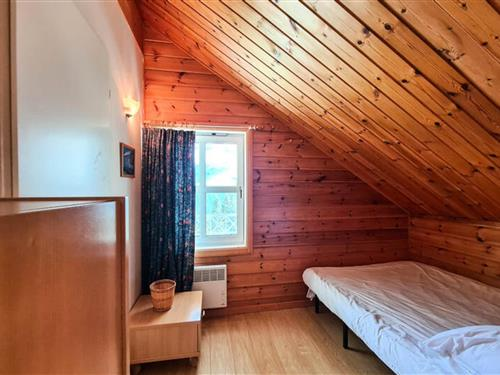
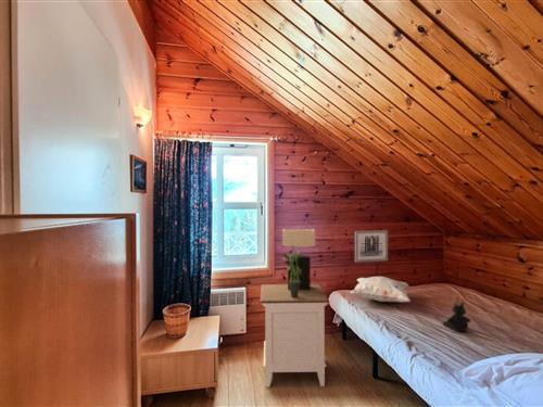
+ teddy bear [442,302,472,333]
+ potted plant [283,251,302,297]
+ table lamp [281,228,316,291]
+ wall art [354,229,389,264]
+ nightstand [258,283,330,389]
+ decorative pillow [350,276,412,303]
